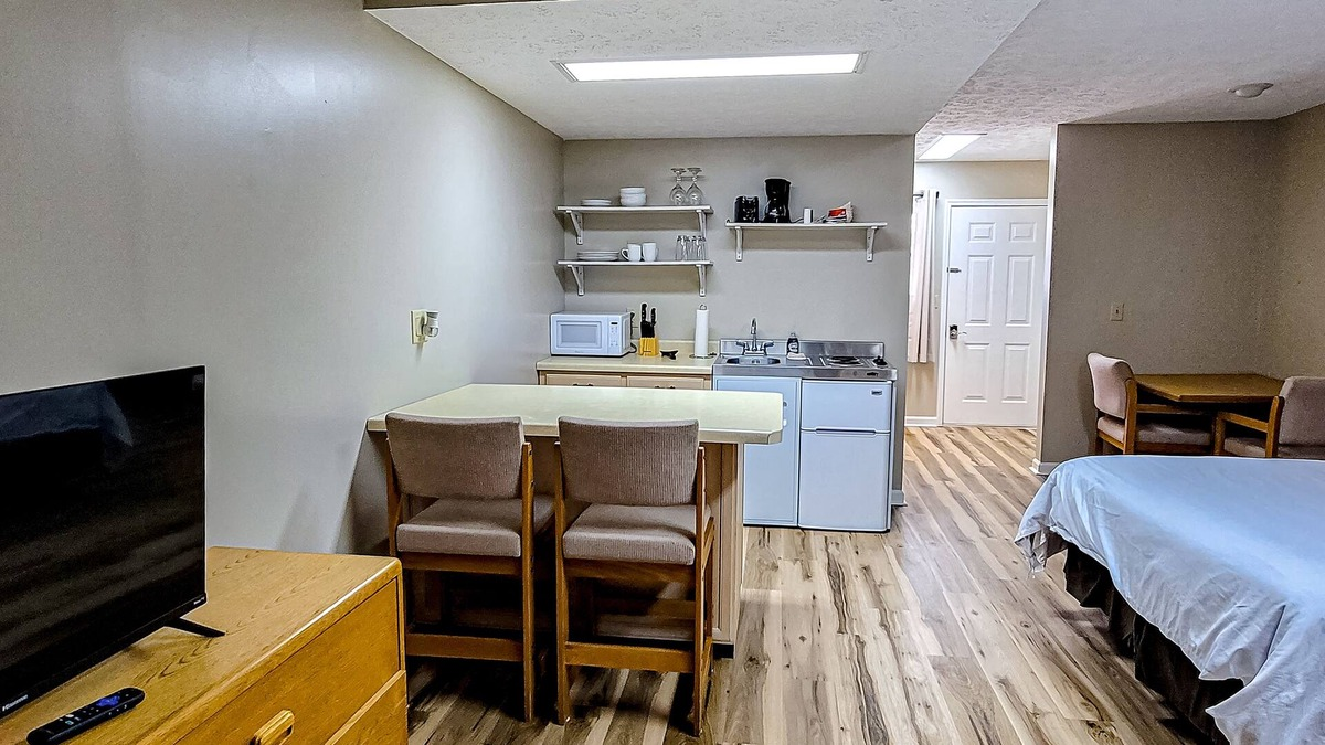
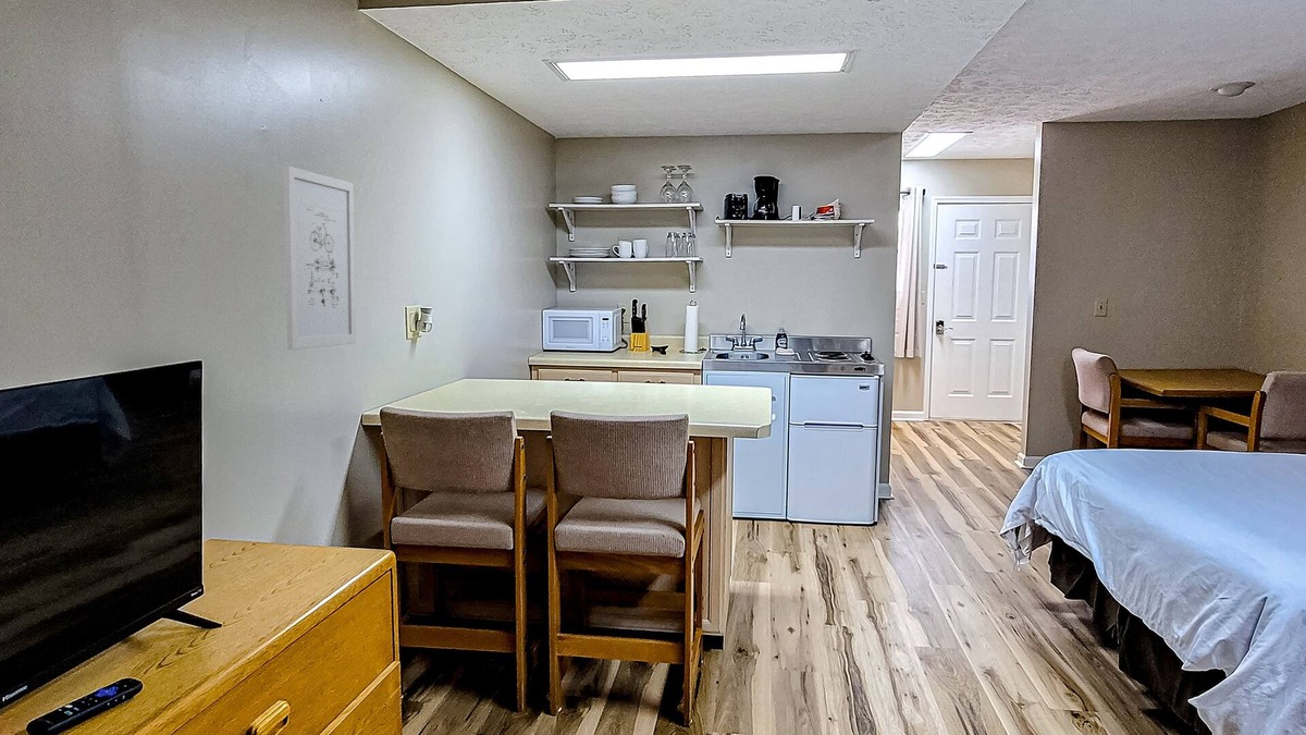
+ wall art [283,164,357,351]
